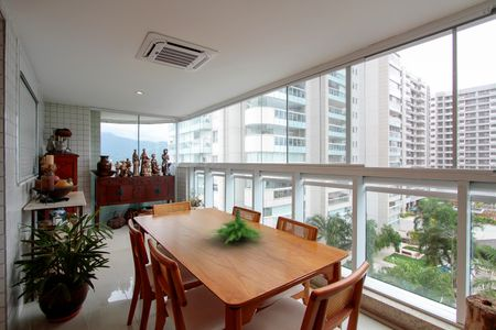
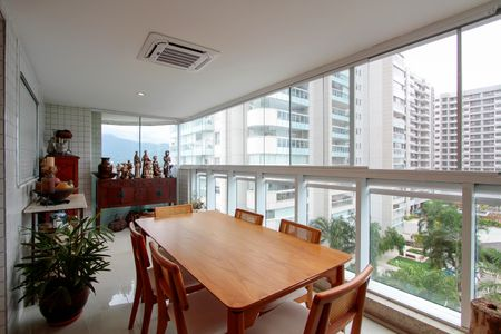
- plant [204,208,268,244]
